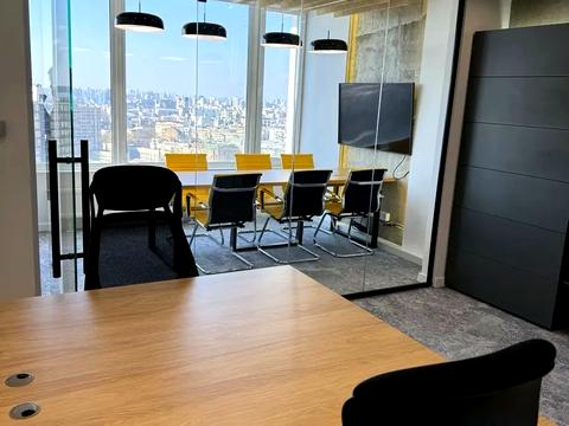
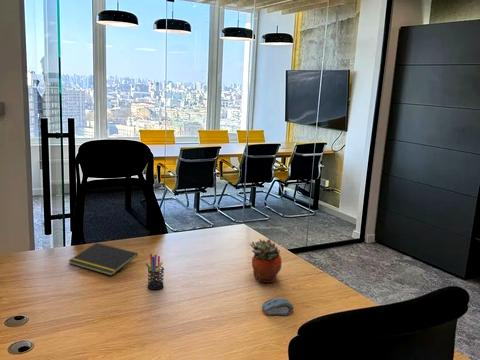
+ computer mouse [261,297,294,317]
+ notepad [68,242,139,277]
+ succulent planter [249,238,283,284]
+ pen holder [145,252,165,291]
